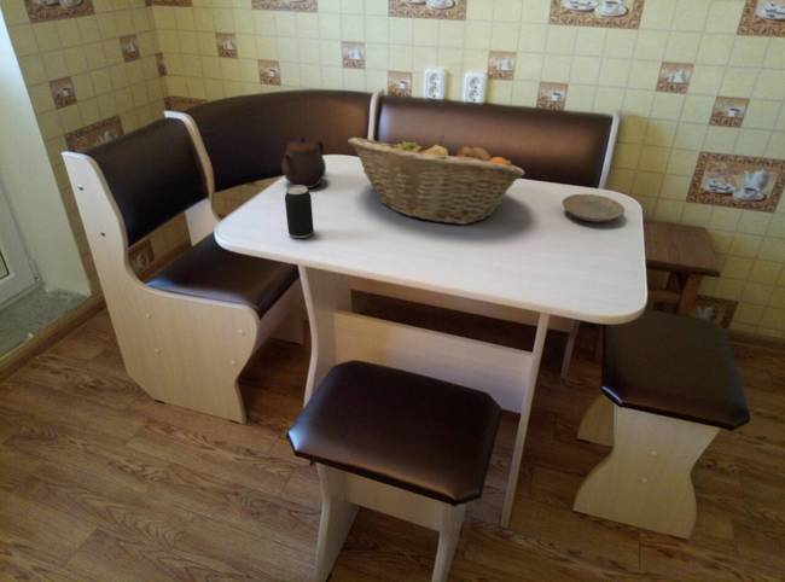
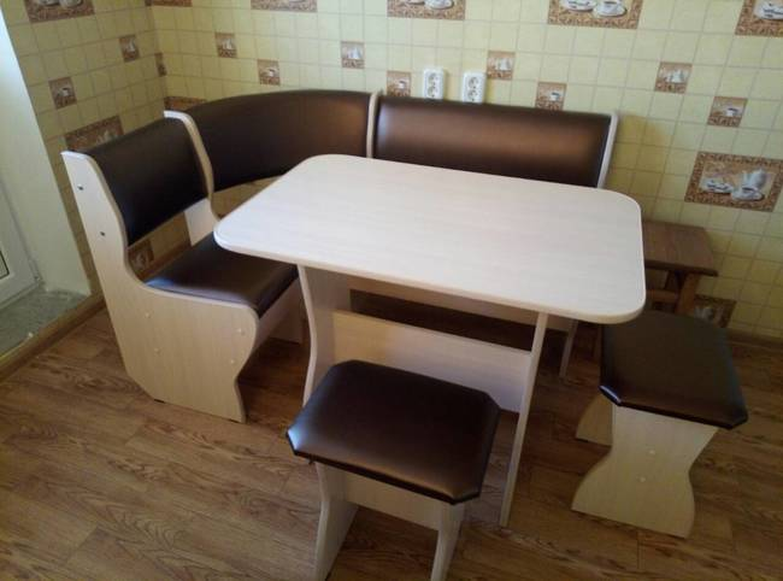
- beverage can [284,186,315,239]
- fruit basket [347,134,527,226]
- teapot [281,133,327,190]
- plate [562,193,626,223]
